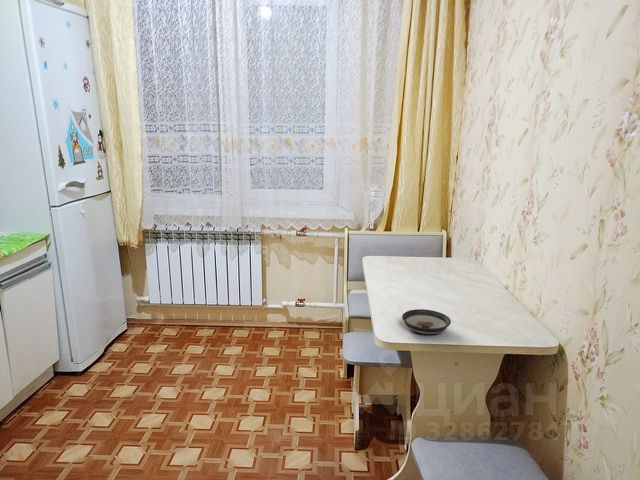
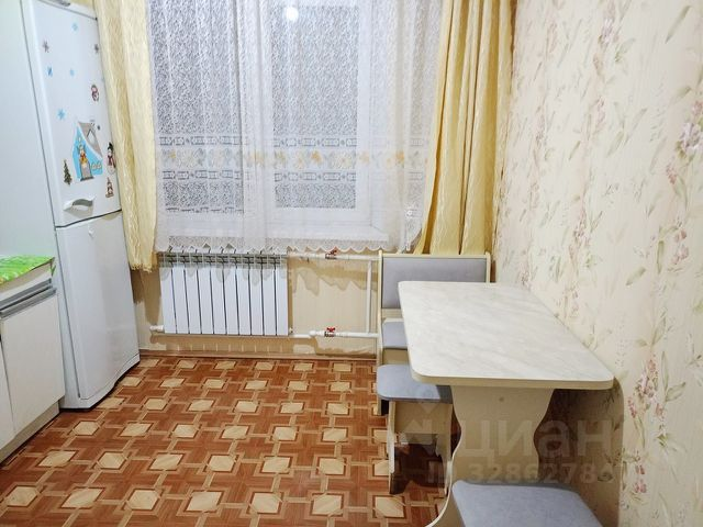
- saucer [401,308,452,335]
